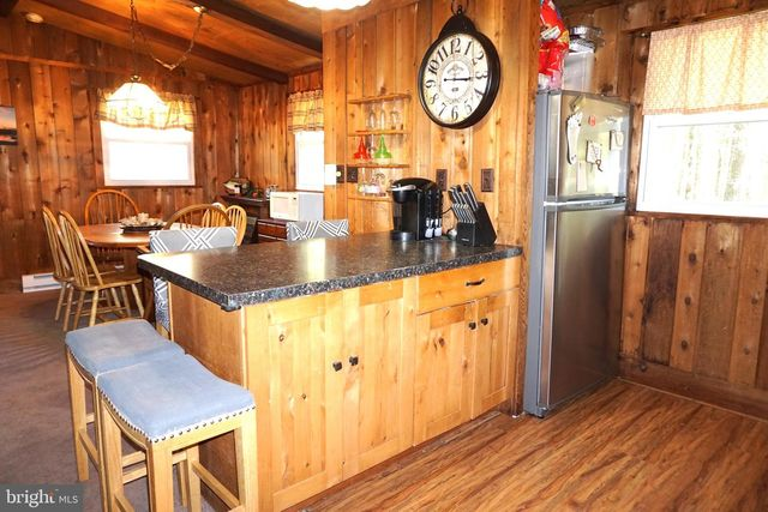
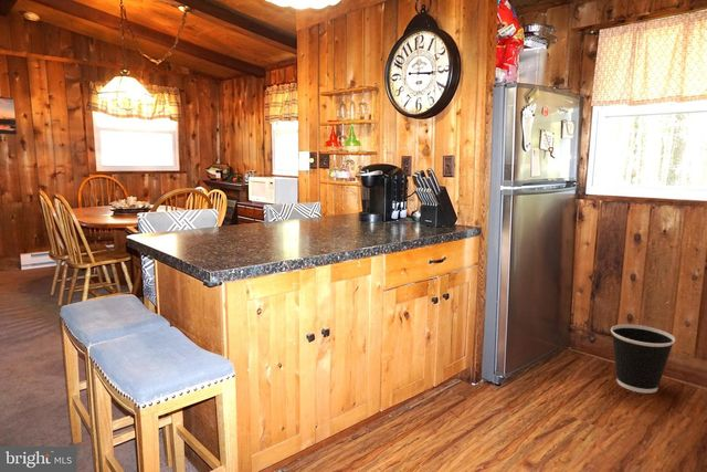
+ wastebasket [610,324,676,395]
